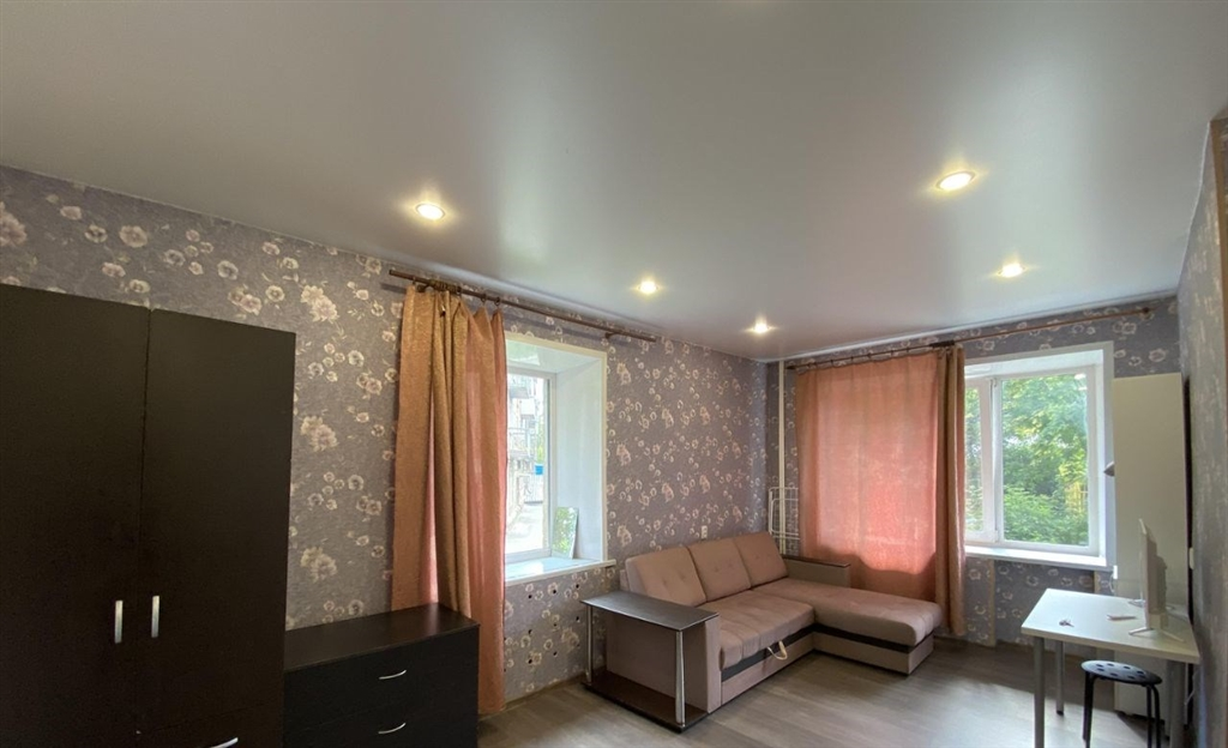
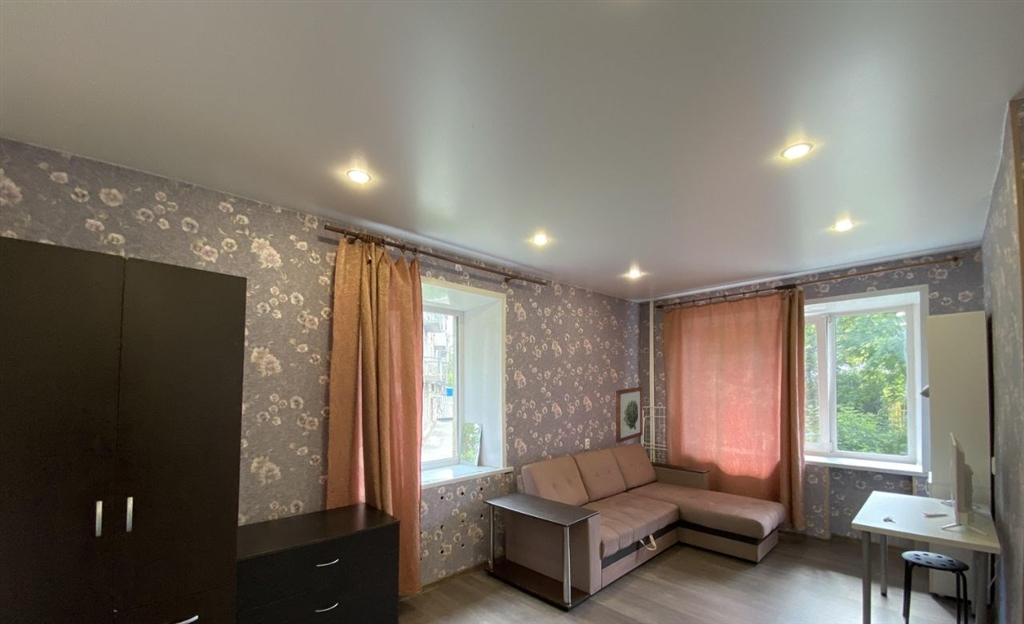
+ wall art [615,386,643,444]
